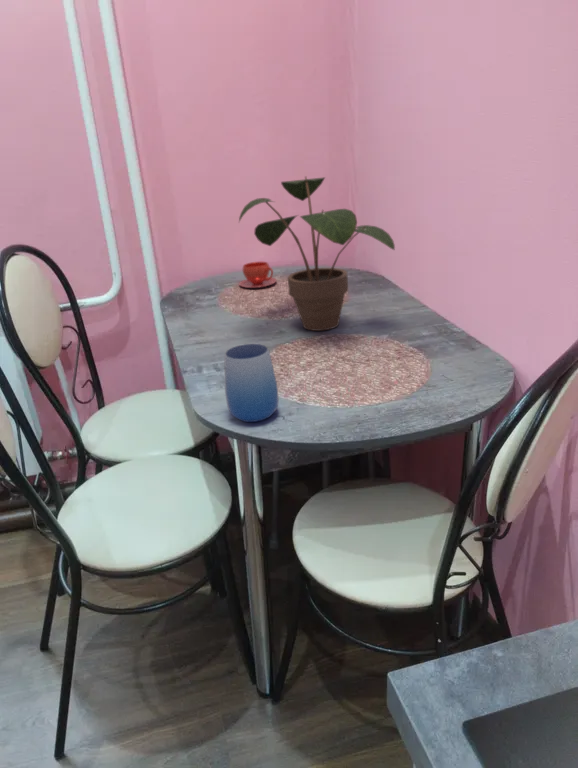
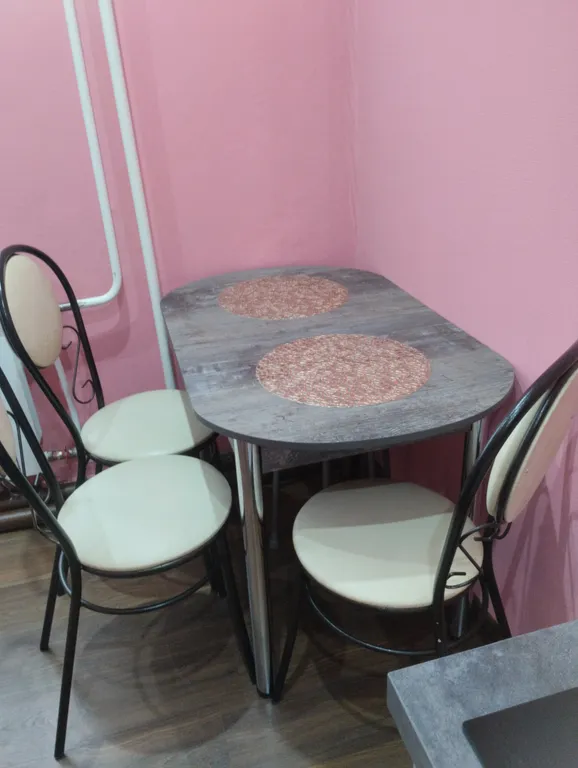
- cup [223,343,280,423]
- potted plant [238,175,396,332]
- teacup [238,261,278,289]
